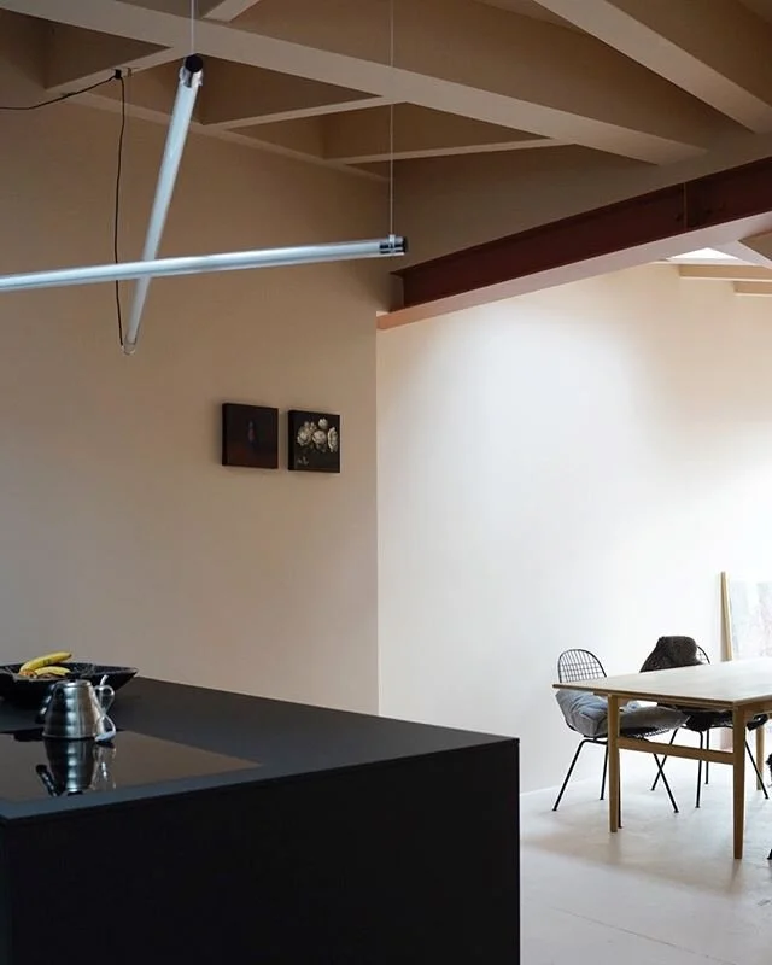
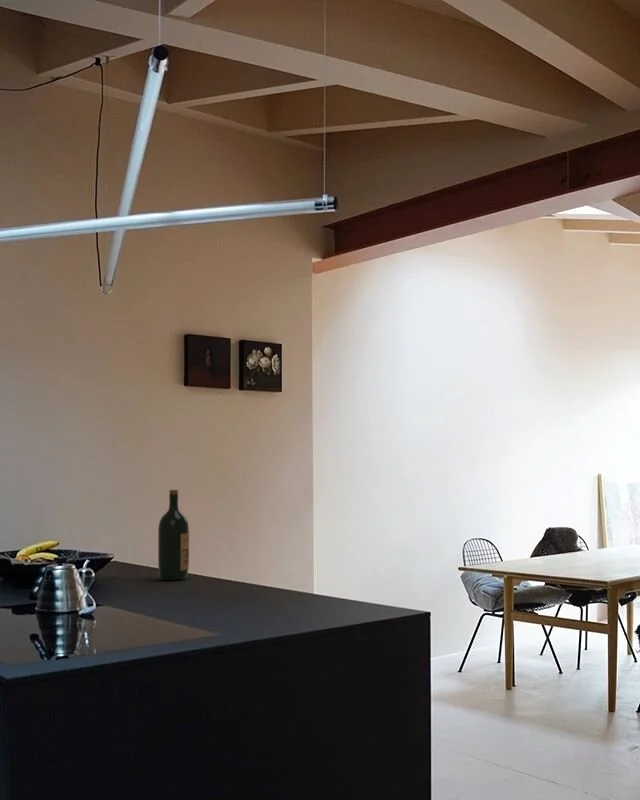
+ wine bottle [157,489,190,582]
